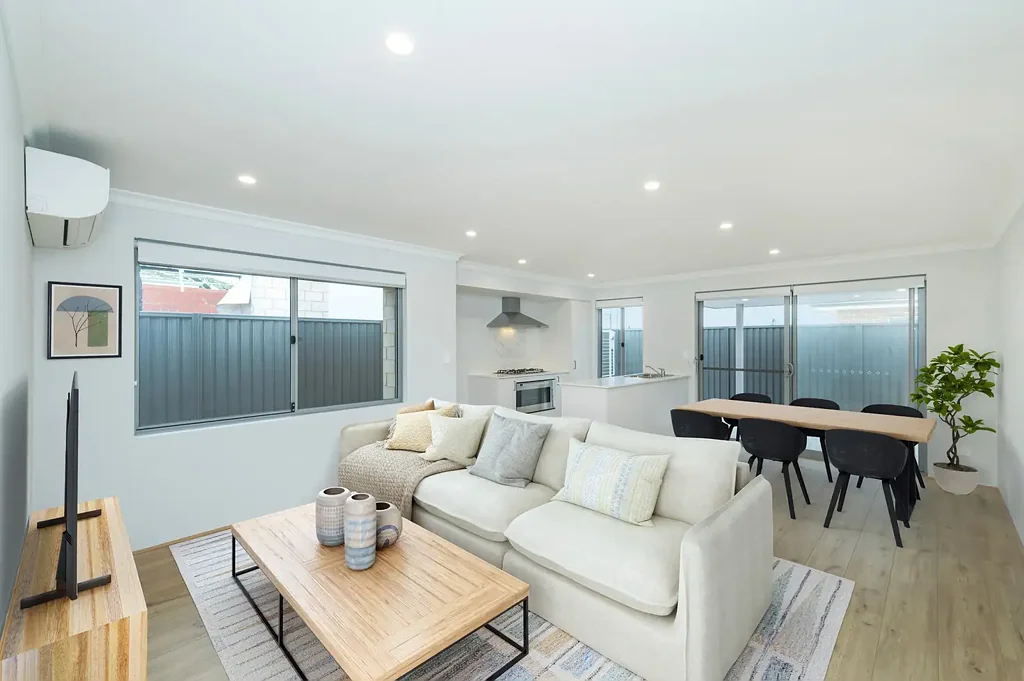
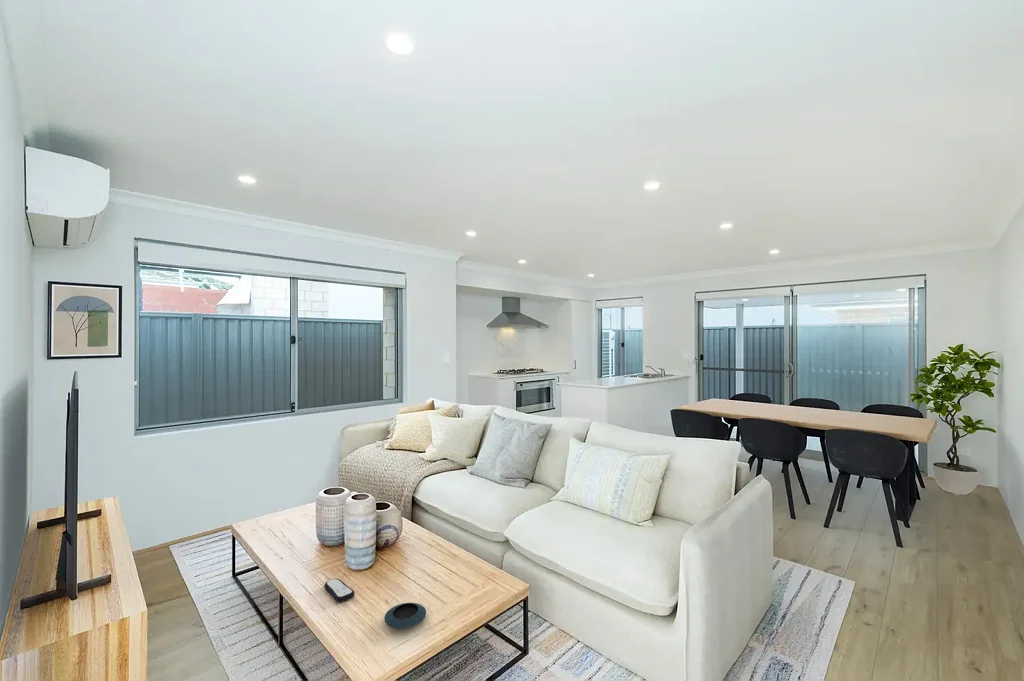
+ remote control [323,578,356,603]
+ saucer [383,602,427,630]
